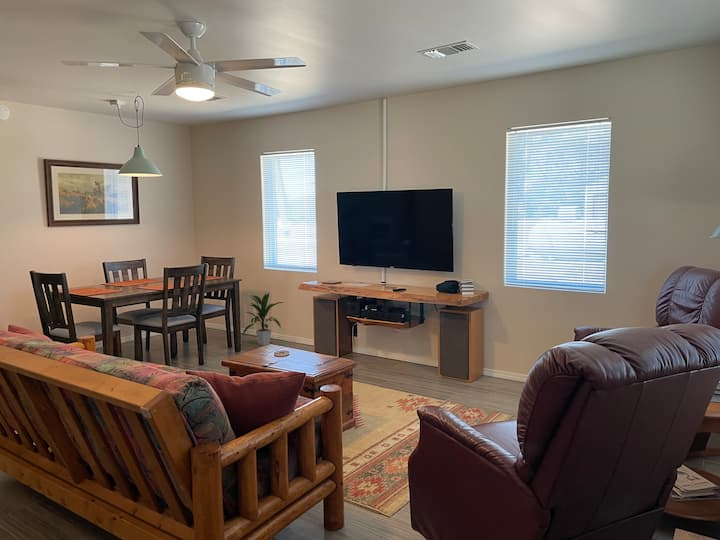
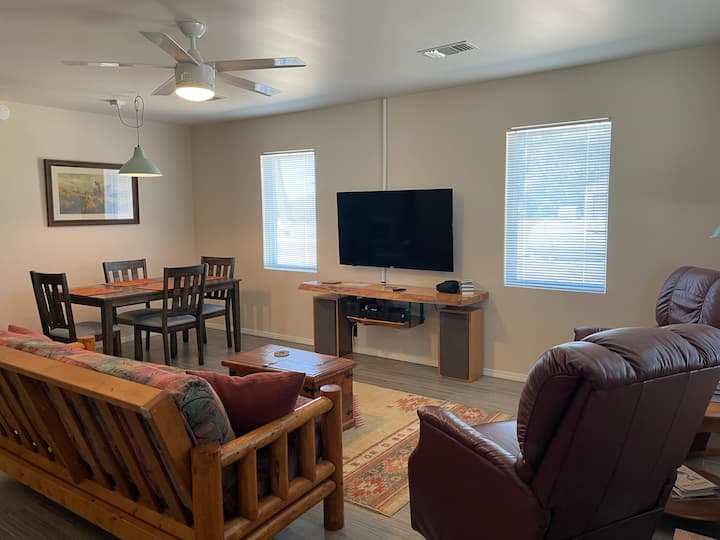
- indoor plant [242,291,285,346]
